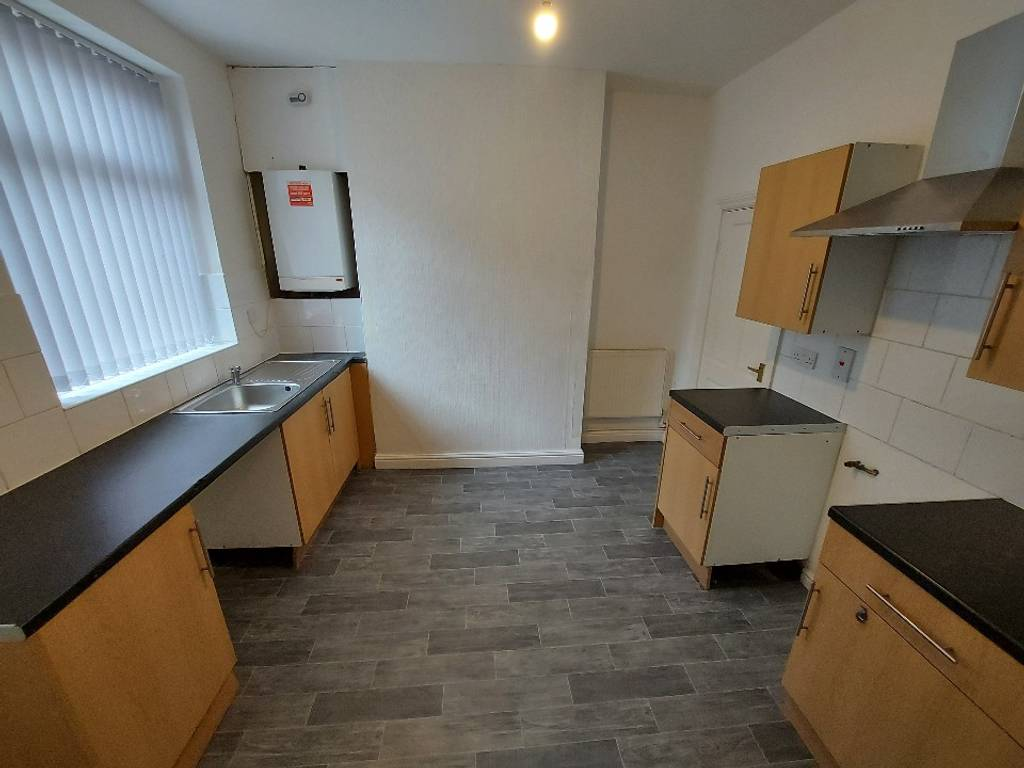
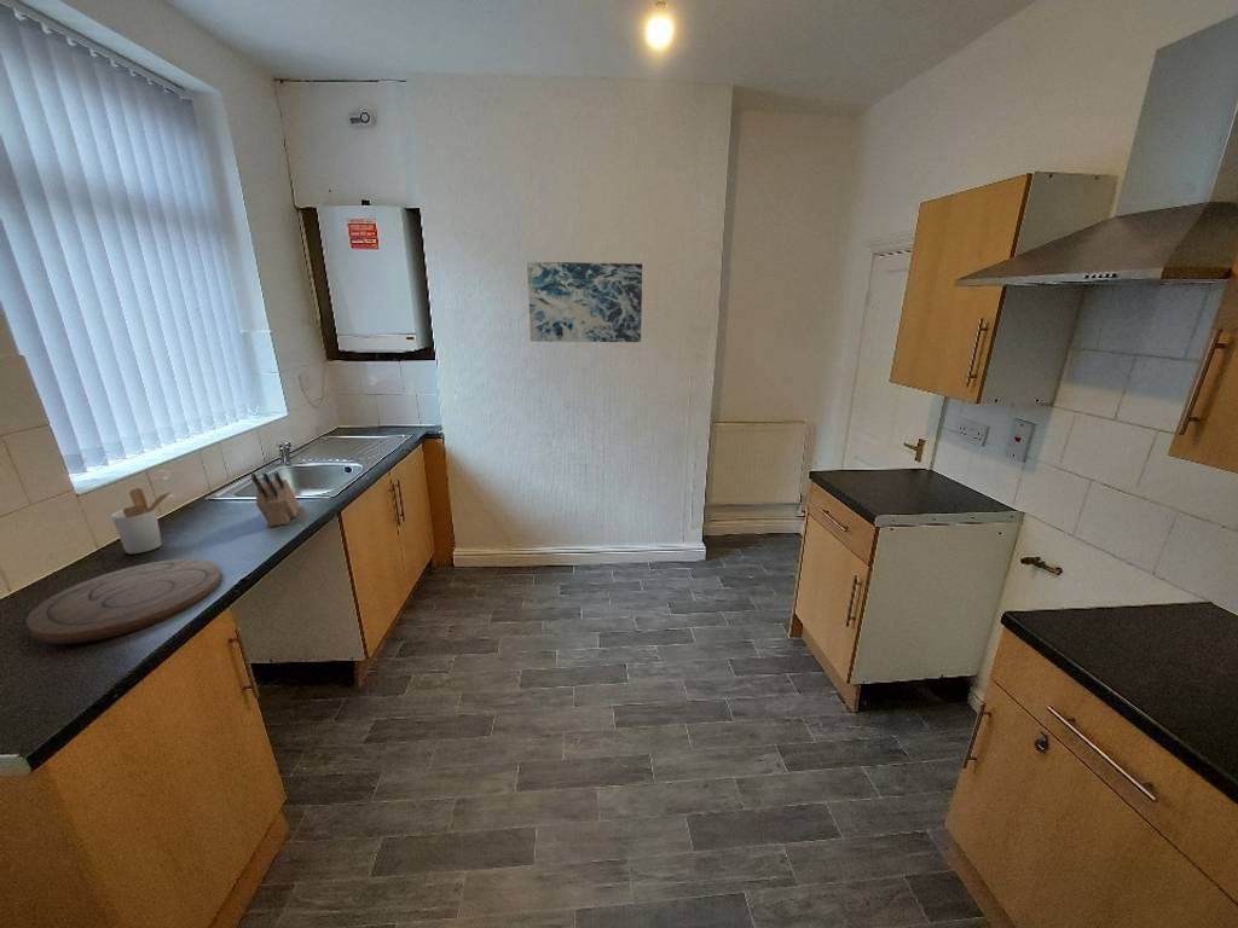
+ cutting board [24,557,224,645]
+ knife block [250,471,301,528]
+ utensil holder [110,487,174,555]
+ wall art [526,261,643,343]
